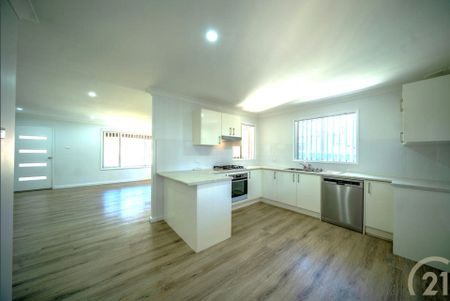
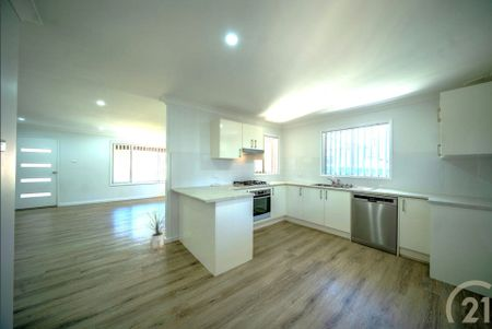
+ house plant [144,211,168,254]
